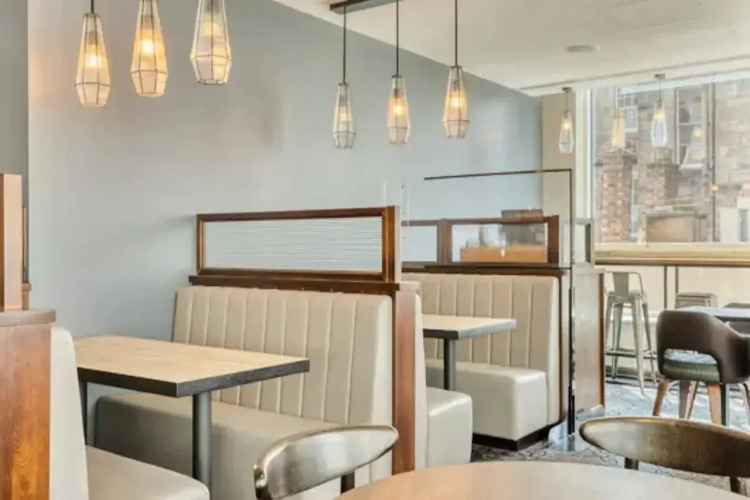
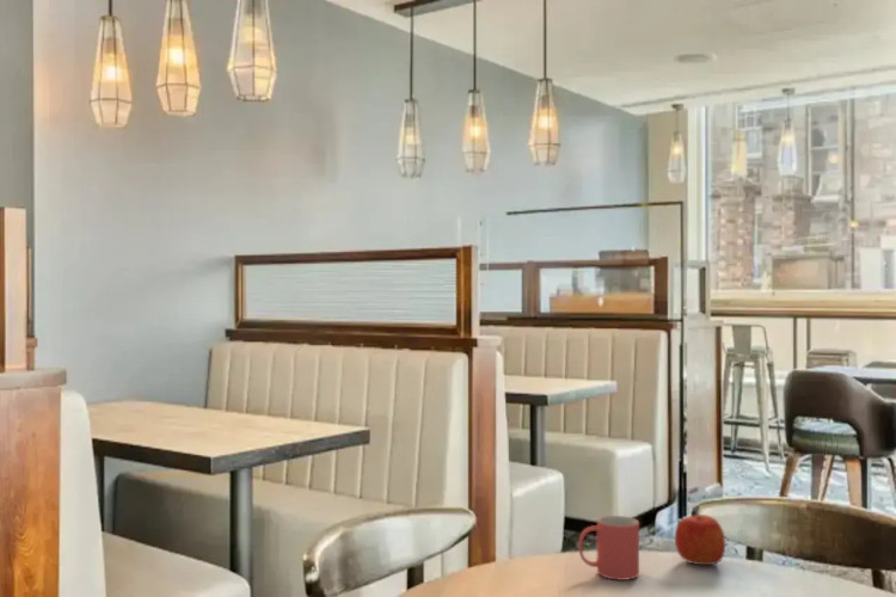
+ apple [674,510,726,566]
+ mug [577,515,640,581]
